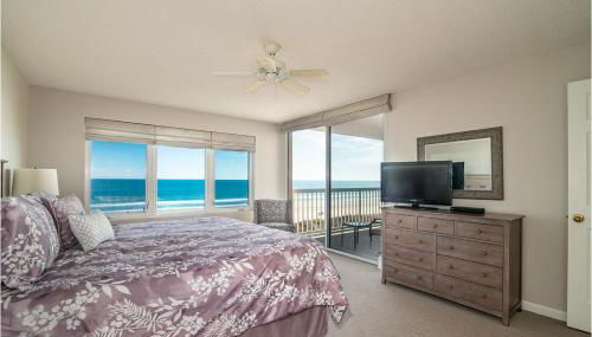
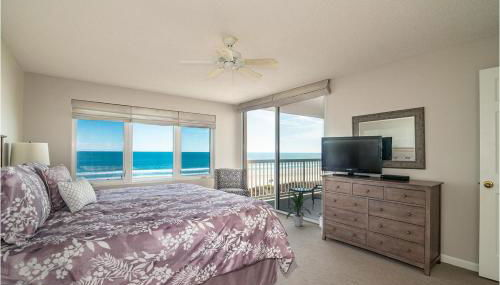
+ indoor plant [285,191,312,227]
